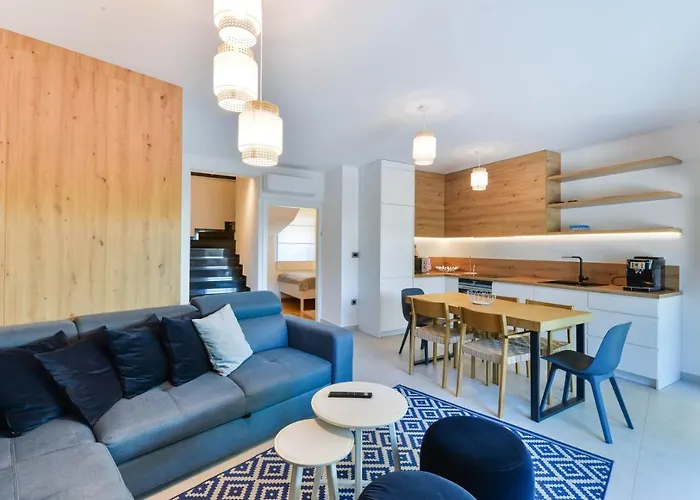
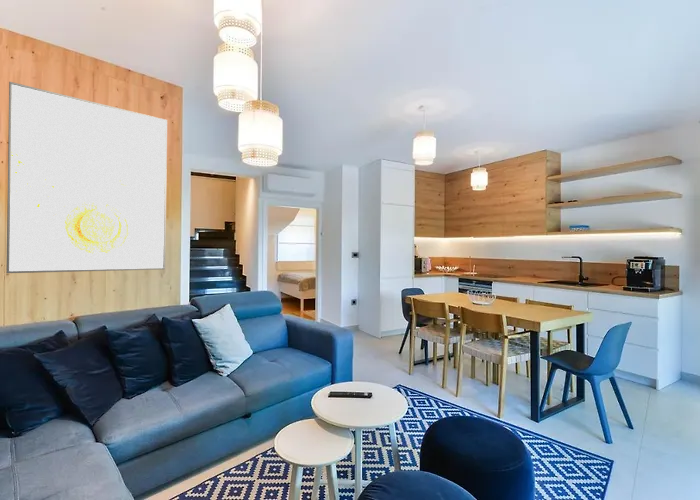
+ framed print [5,81,168,274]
